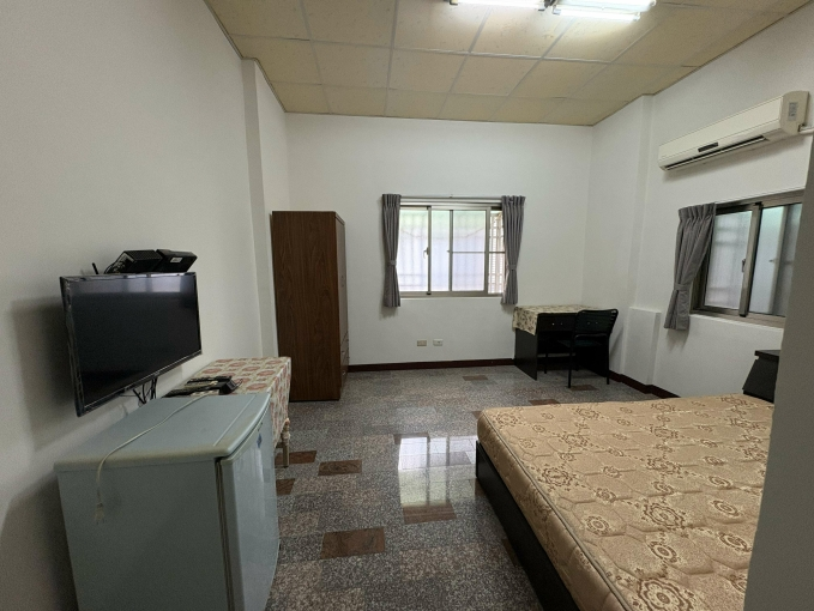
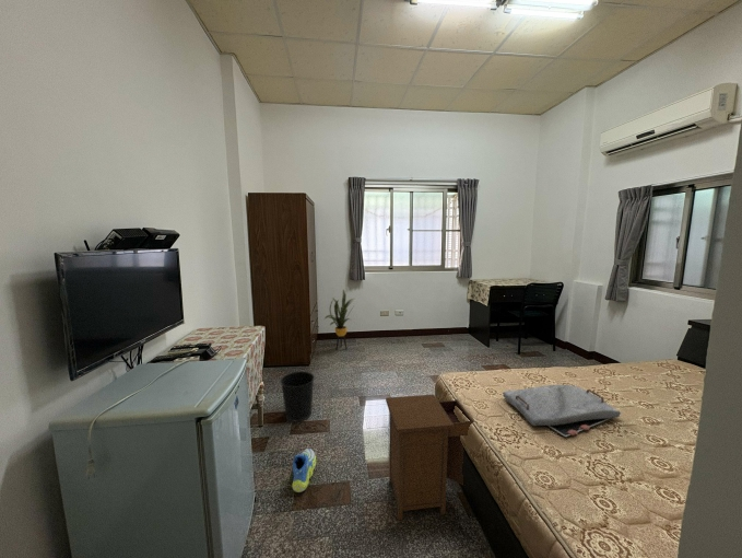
+ sneaker [292,447,317,493]
+ nightstand [385,394,475,521]
+ wastebasket [280,370,316,422]
+ serving tray [502,384,622,438]
+ house plant [323,289,354,351]
